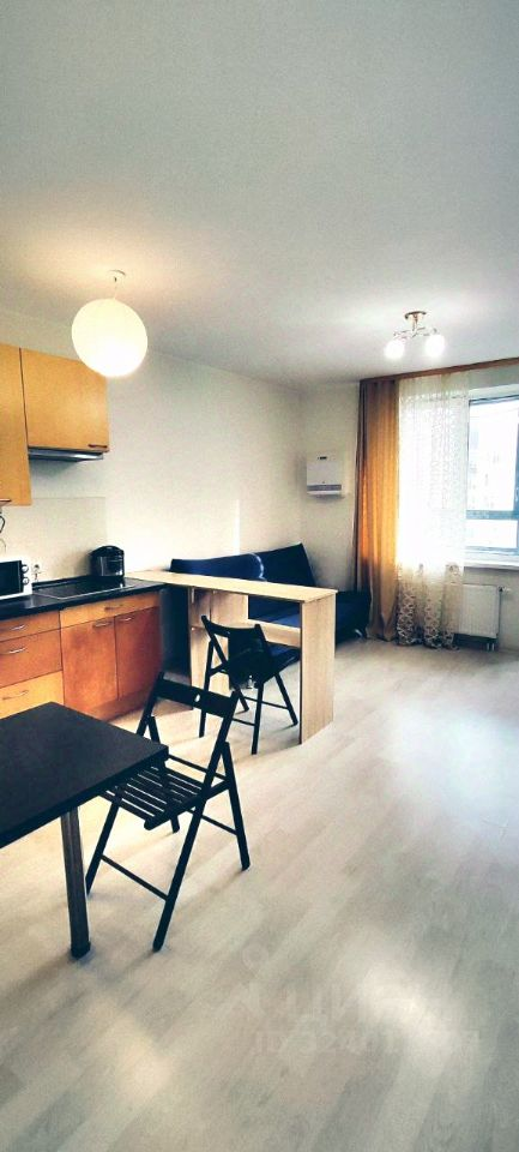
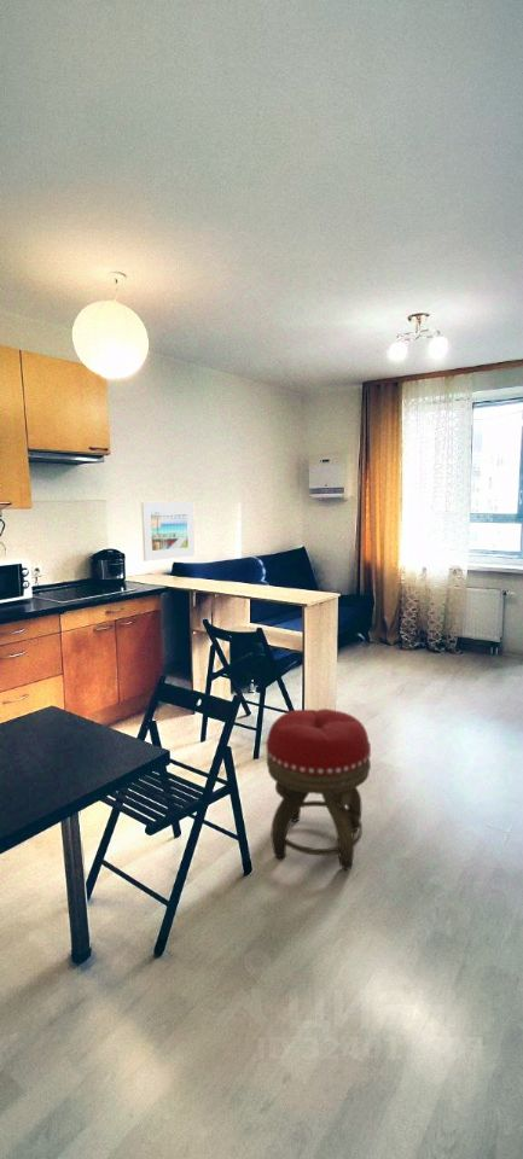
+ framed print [140,501,196,563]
+ footstool [265,707,372,872]
